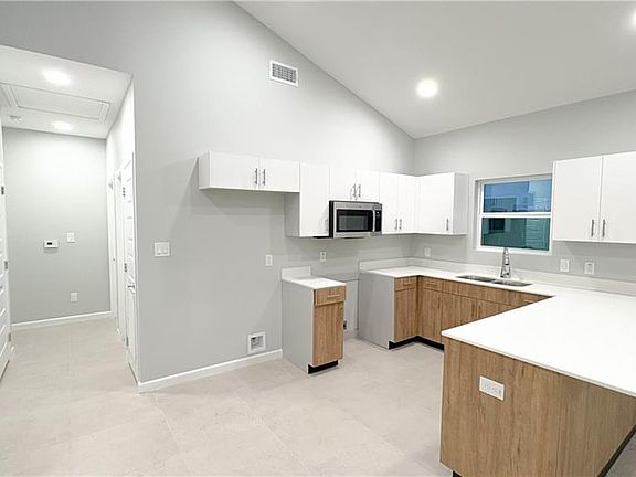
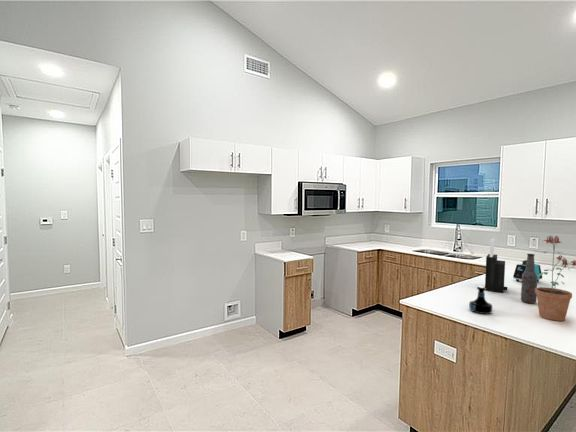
+ toaster [512,259,543,282]
+ knife block [484,238,509,294]
+ bottle [520,253,538,304]
+ tequila bottle [468,285,493,315]
+ potted plant [535,234,576,322]
